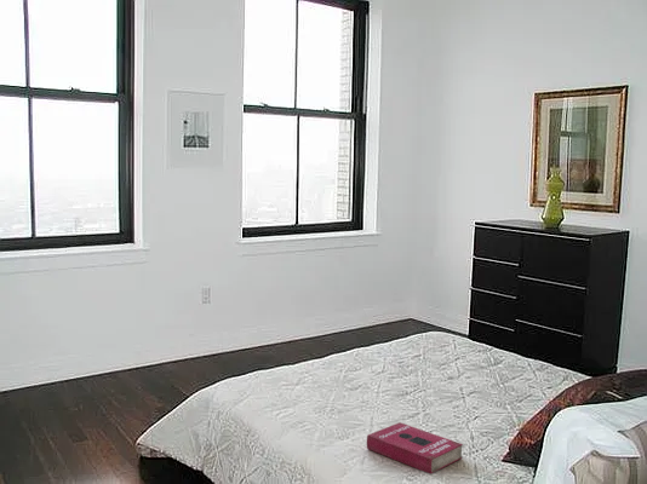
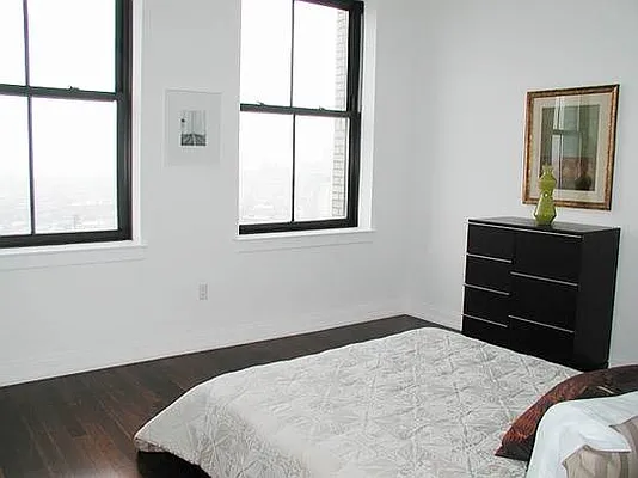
- book [366,421,464,474]
